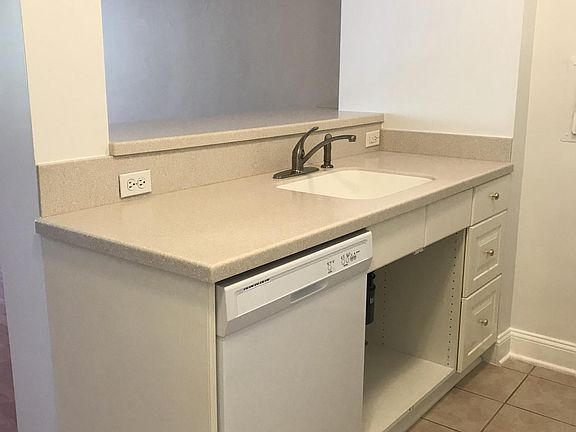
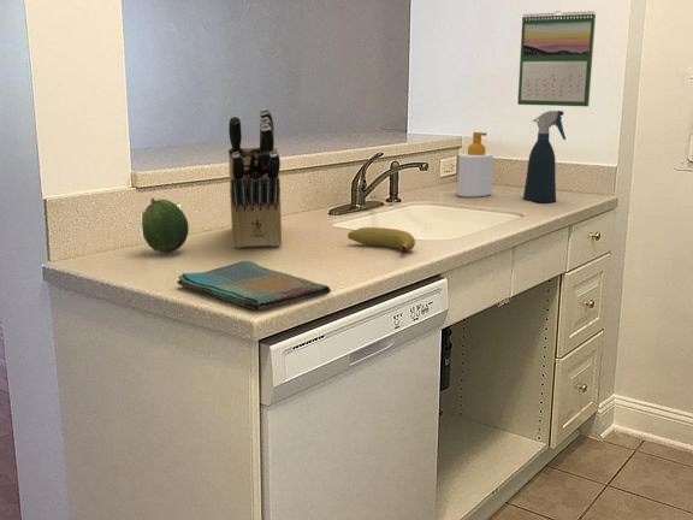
+ spray bottle [522,110,567,203]
+ dish towel [176,260,332,312]
+ calendar [516,10,597,107]
+ knife block [227,107,283,249]
+ soap bottle [457,131,494,199]
+ banana [346,226,416,253]
+ fruit [141,197,190,254]
